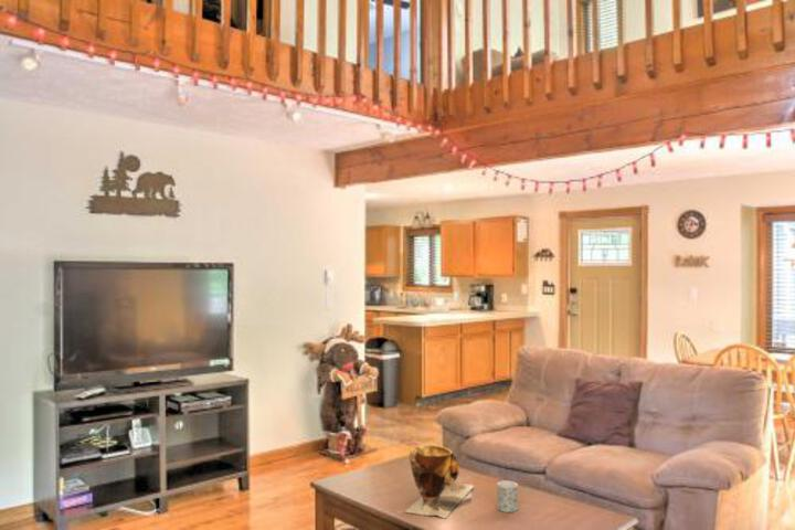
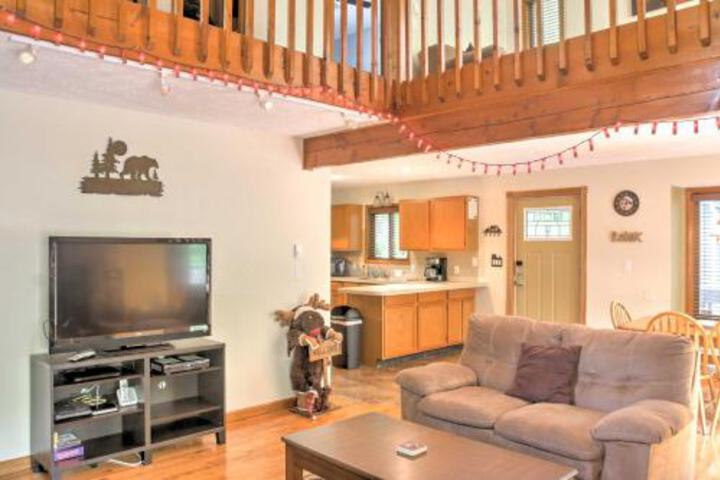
- mug [496,479,519,513]
- clay pot [404,443,475,519]
